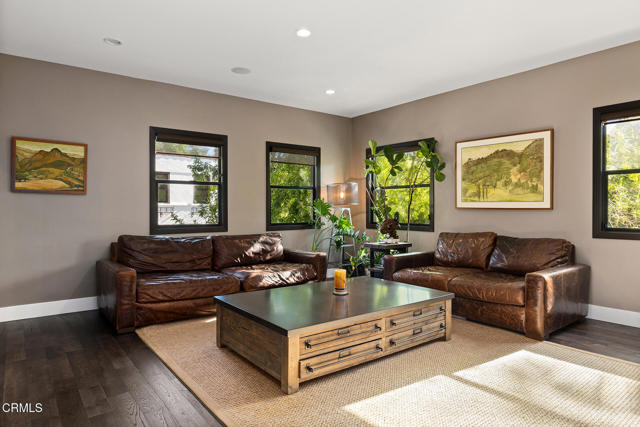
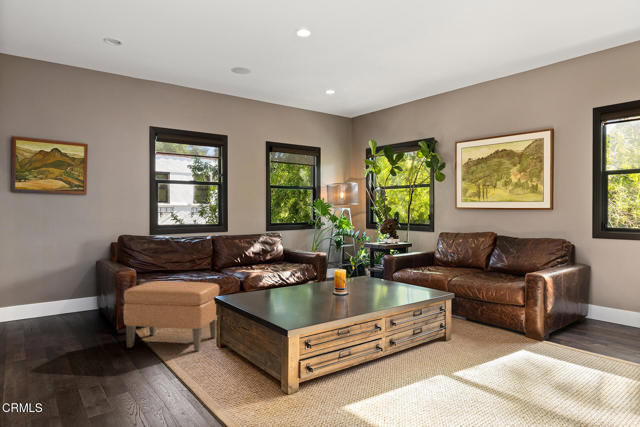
+ ottoman [123,280,220,352]
